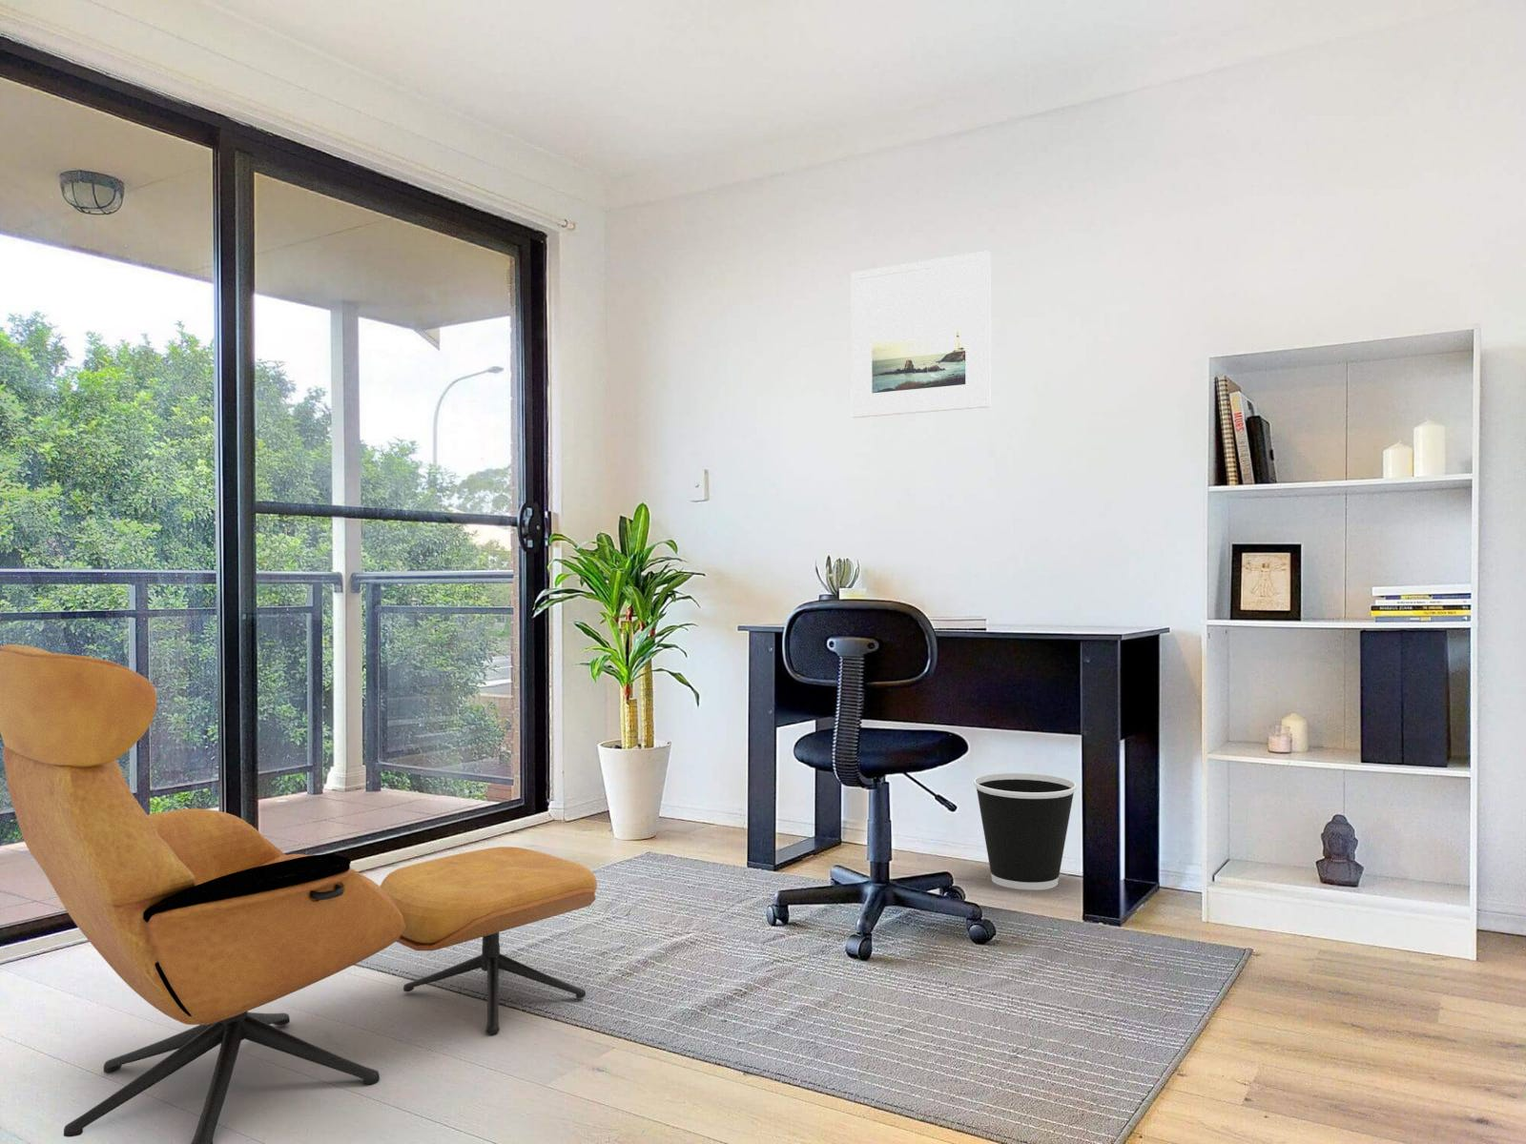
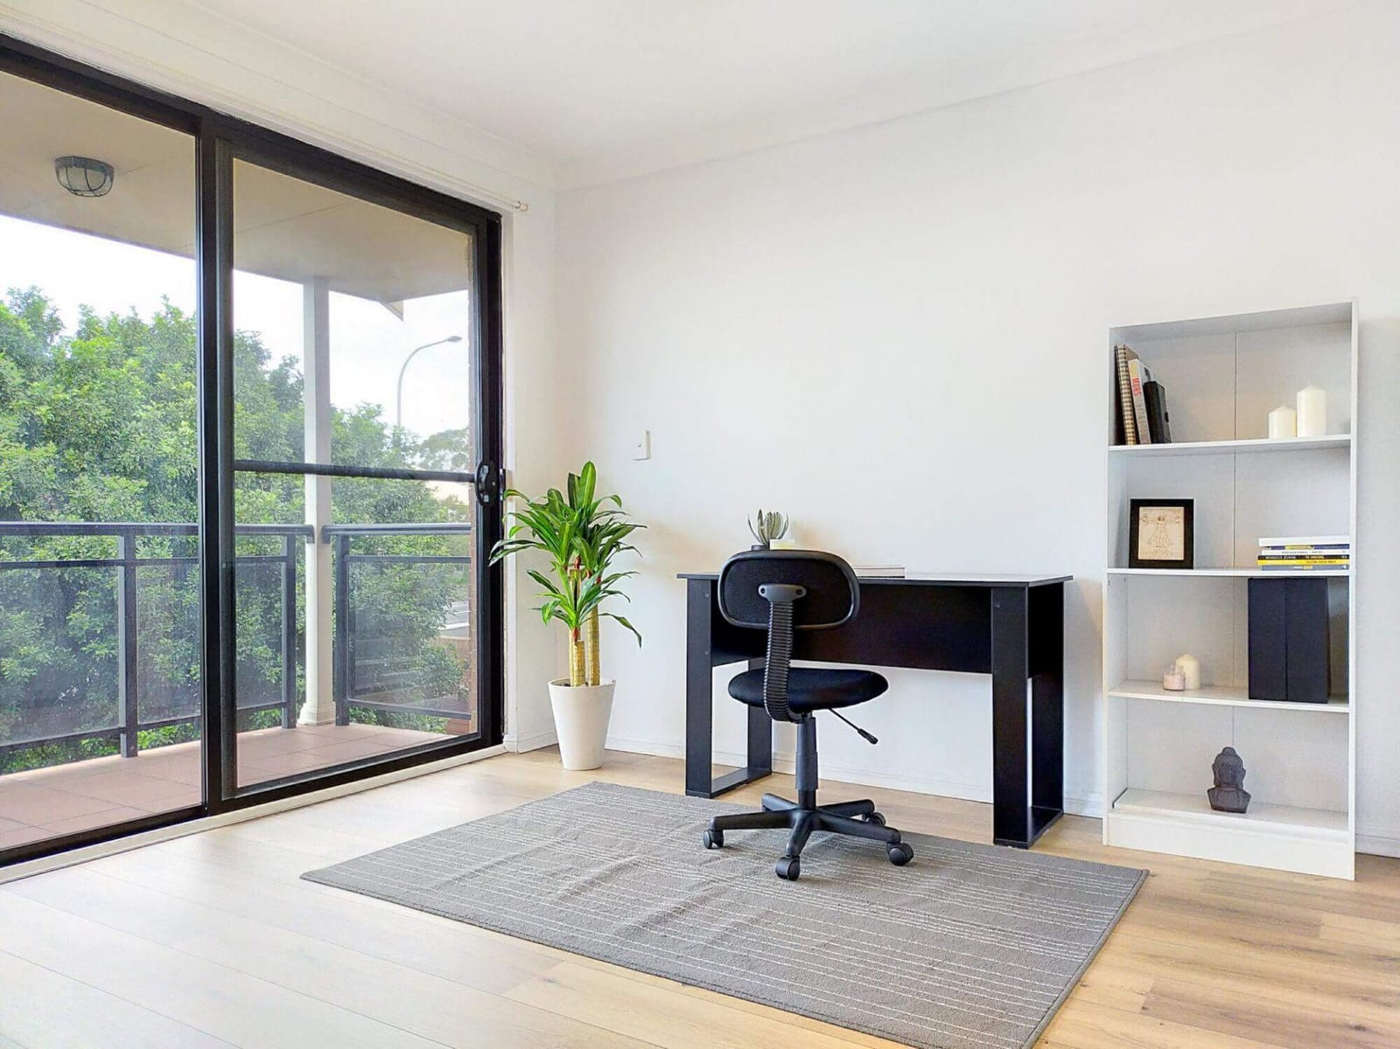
- wastebasket [973,773,1078,890]
- armchair [0,644,598,1144]
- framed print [850,250,991,419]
